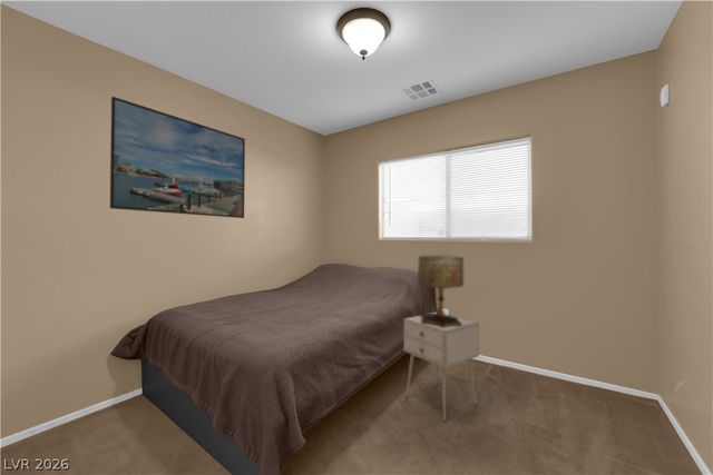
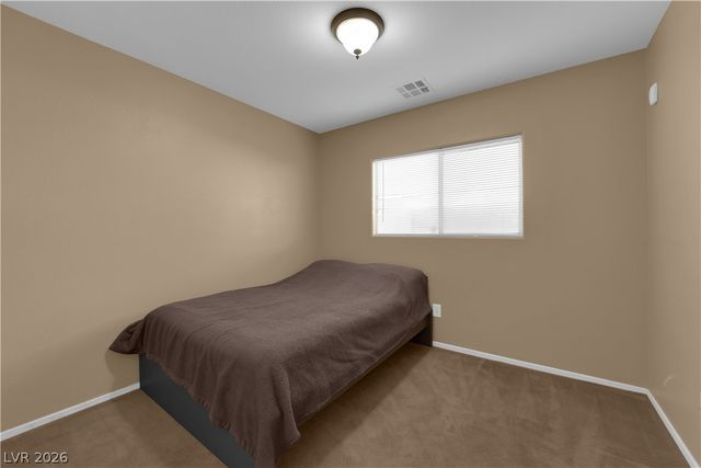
- table lamp [417,255,466,327]
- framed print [109,96,246,219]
- nightstand [402,311,480,422]
